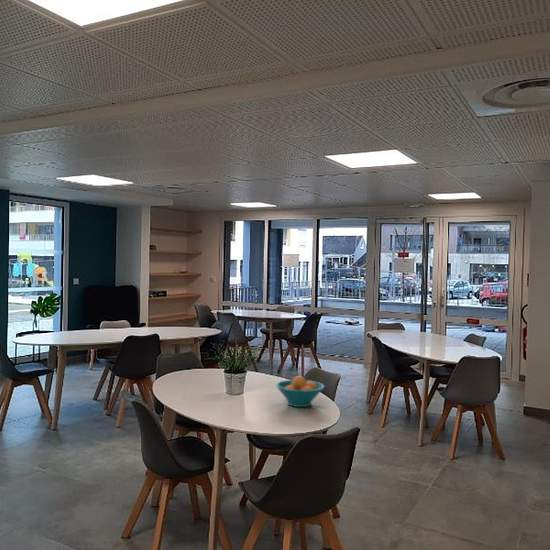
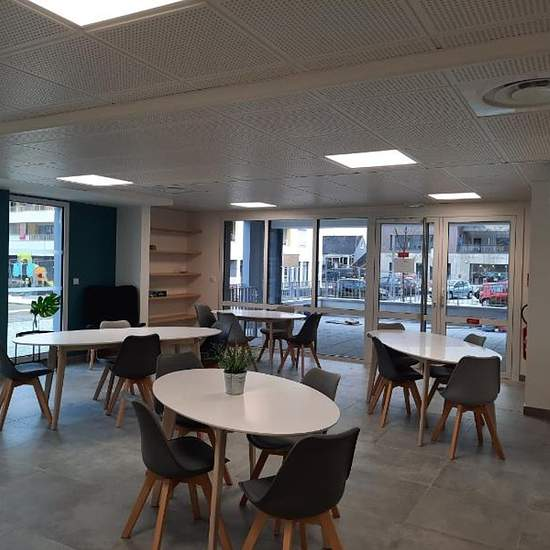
- fruit bowl [275,375,326,408]
